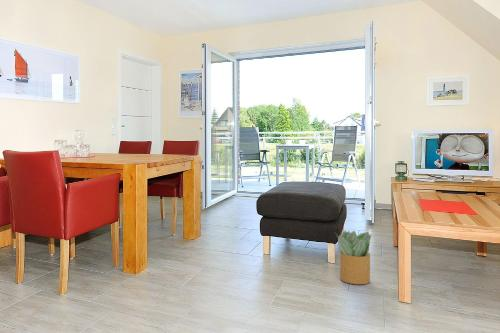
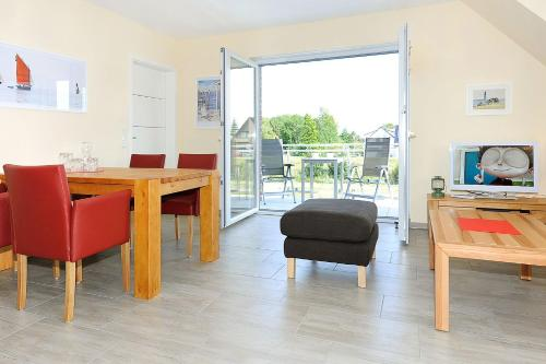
- potted plant [335,230,373,285]
